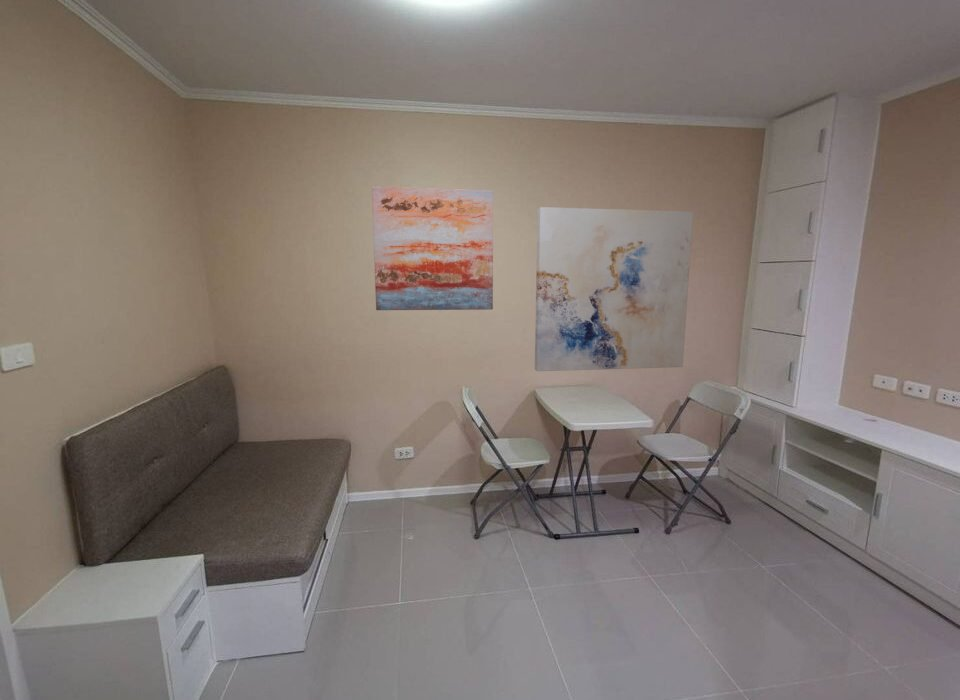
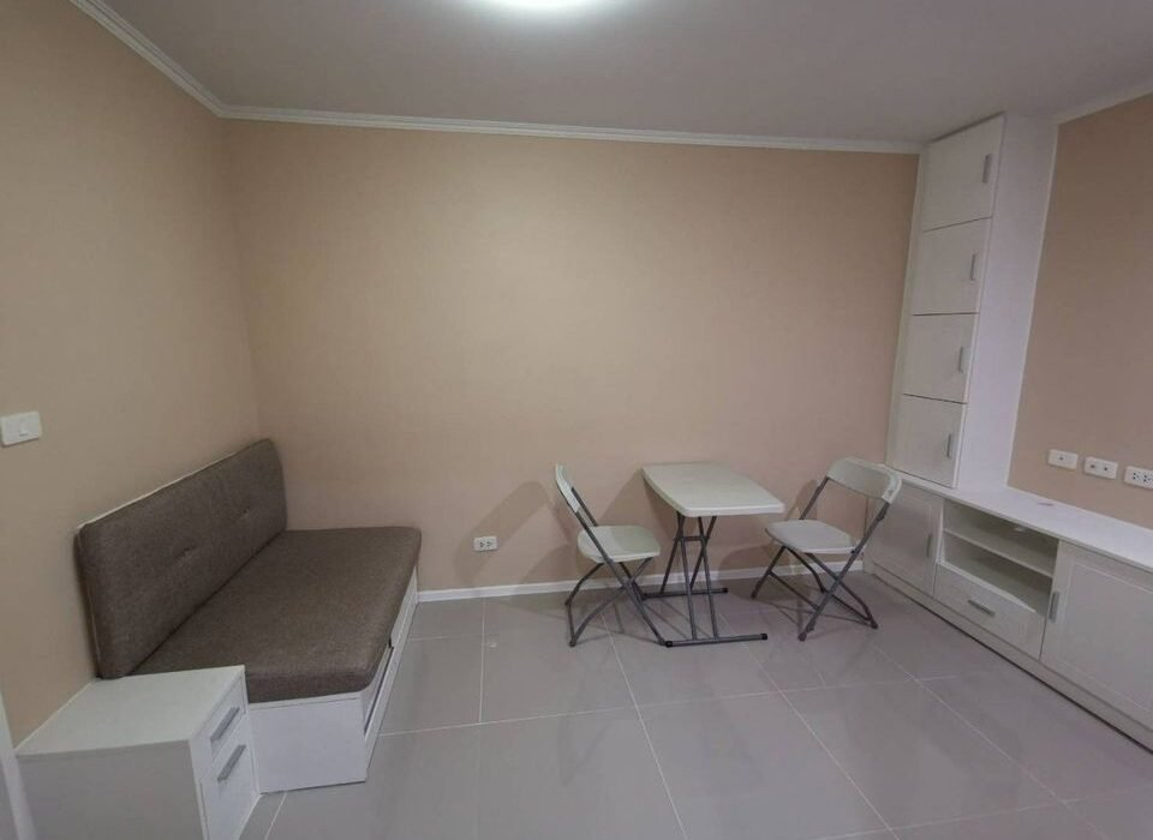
- wall art [534,206,694,372]
- wall art [371,186,494,311]
